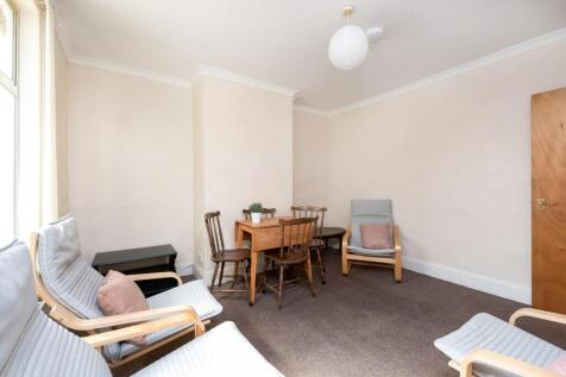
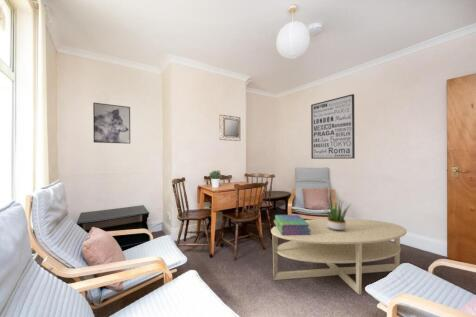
+ potted plant [322,199,352,230]
+ home mirror [218,114,241,142]
+ coffee table [270,218,408,295]
+ wall art [310,93,356,160]
+ wall art [92,102,131,145]
+ stack of books [273,214,311,235]
